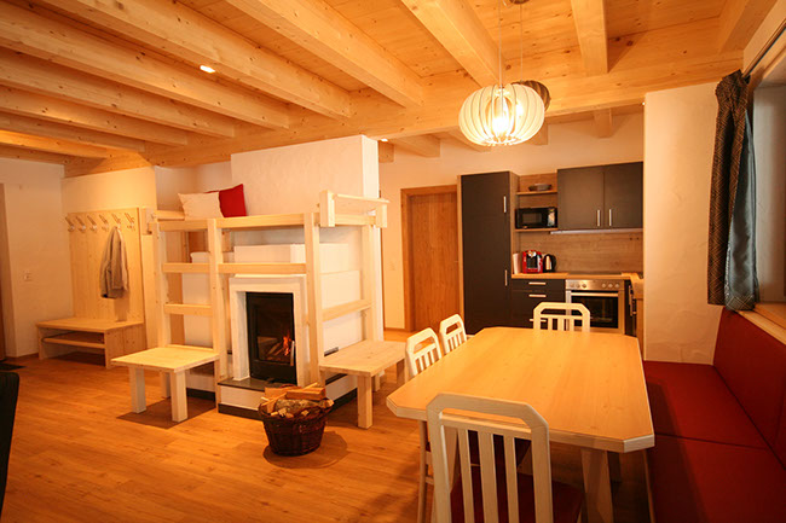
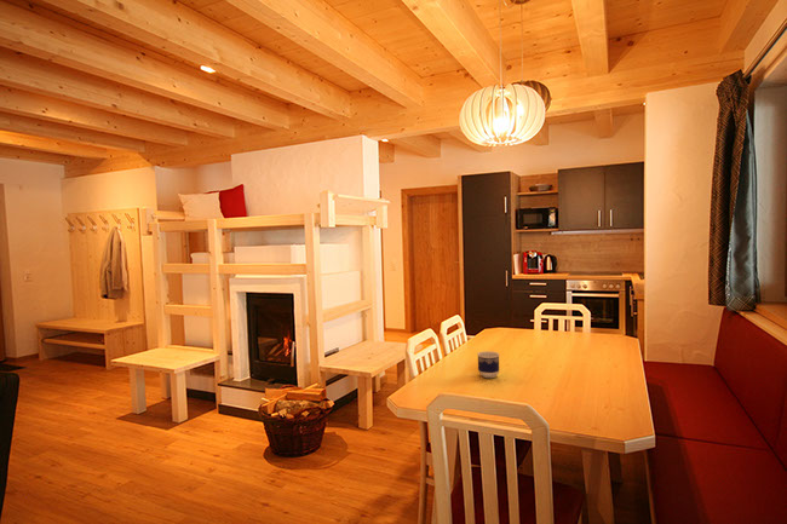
+ cup [476,350,500,379]
